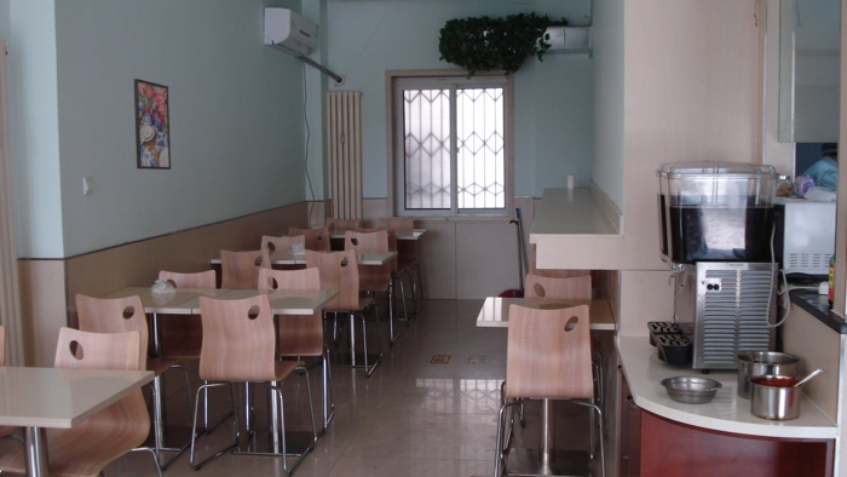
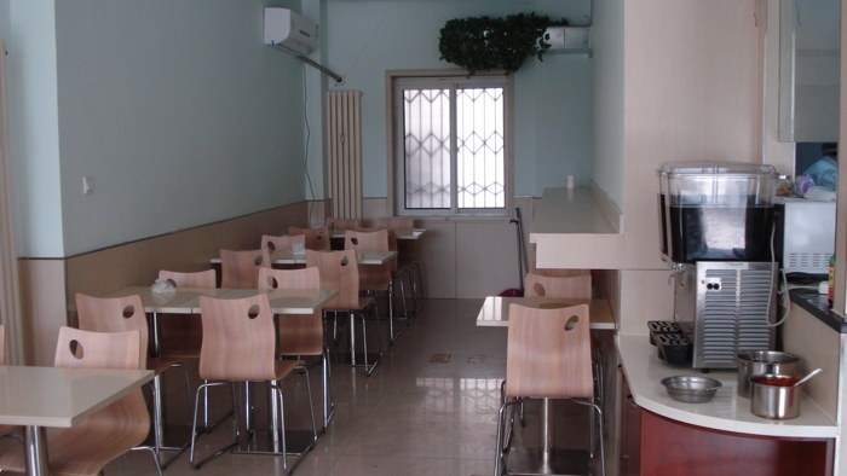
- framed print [132,77,172,171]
